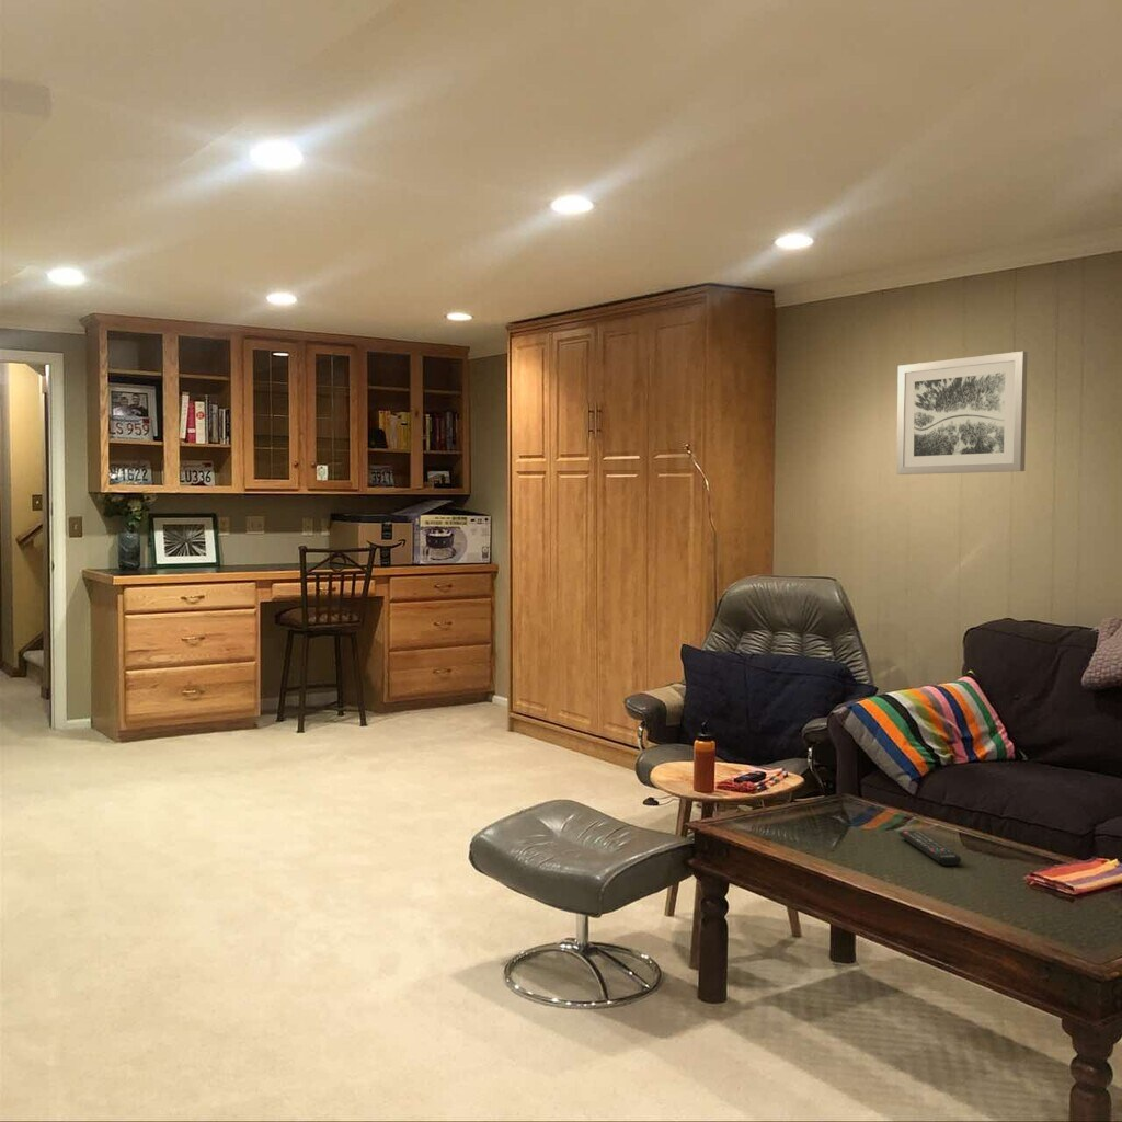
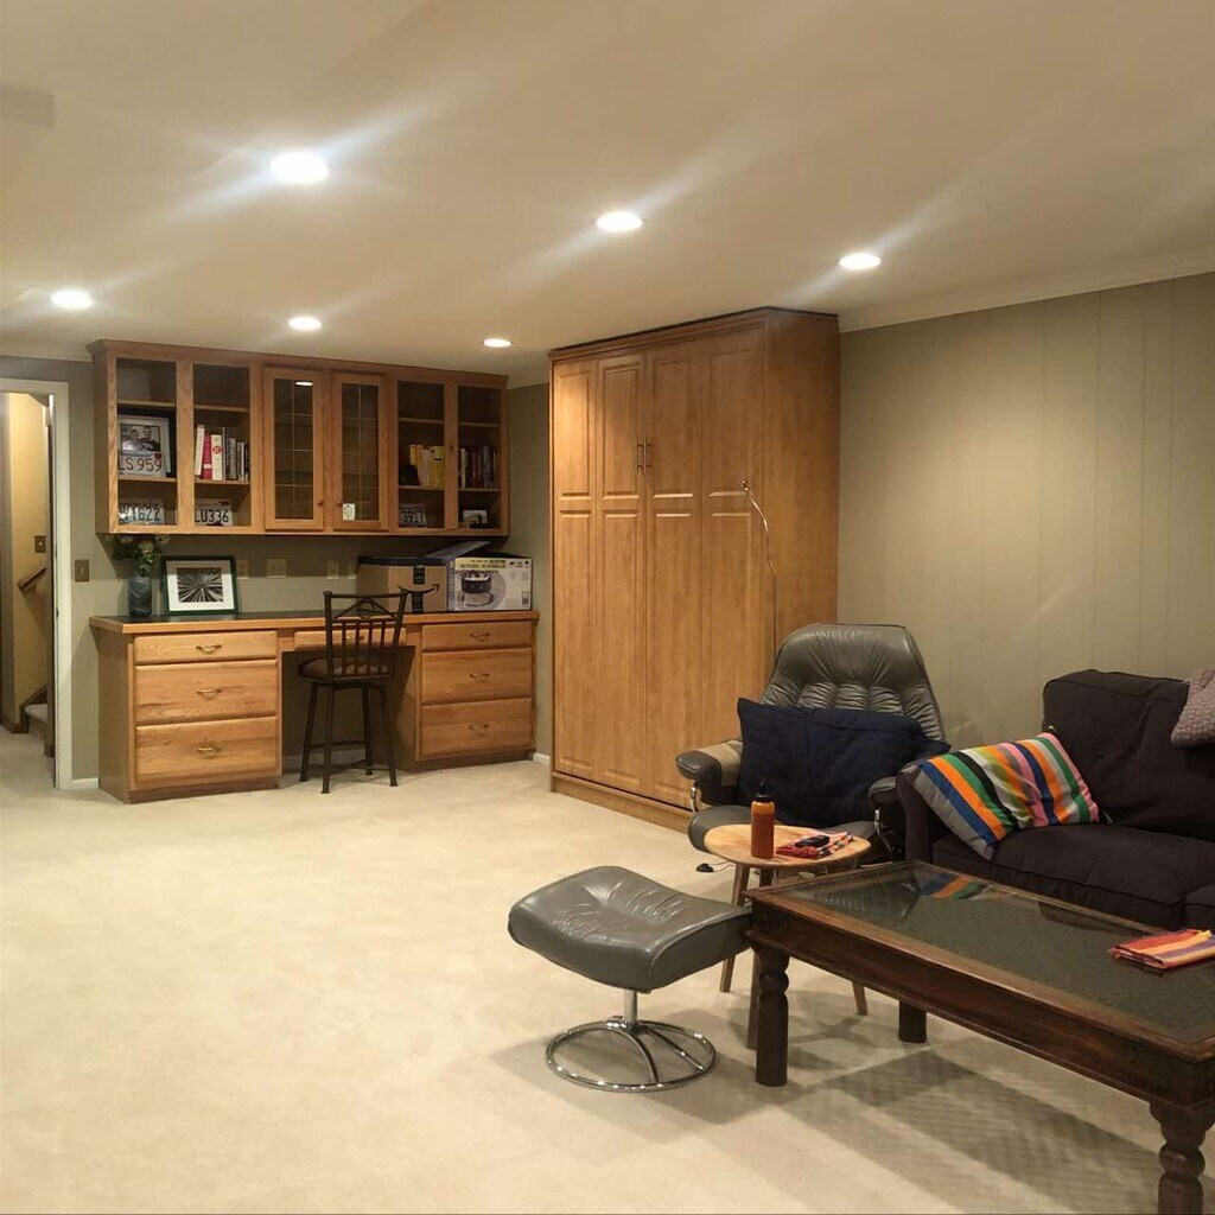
- wall art [895,351,1029,476]
- remote control [898,829,962,867]
